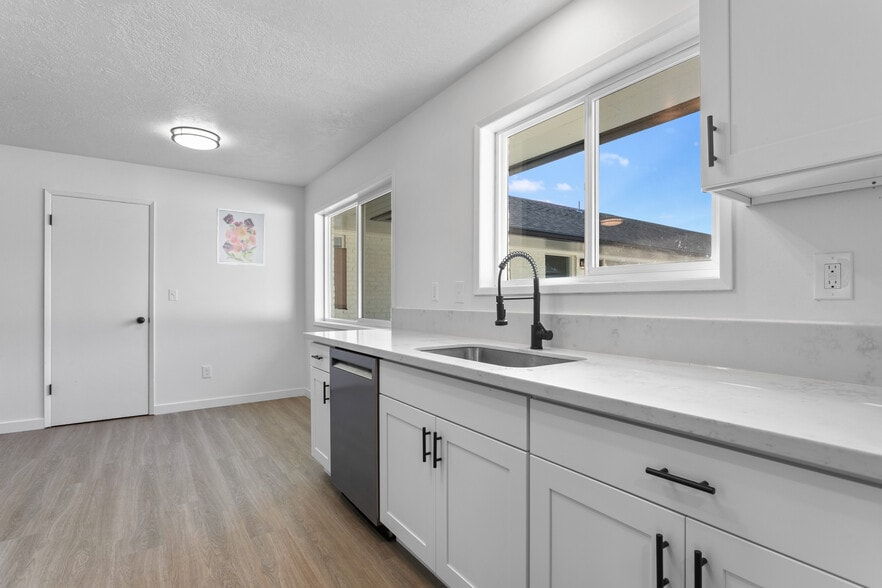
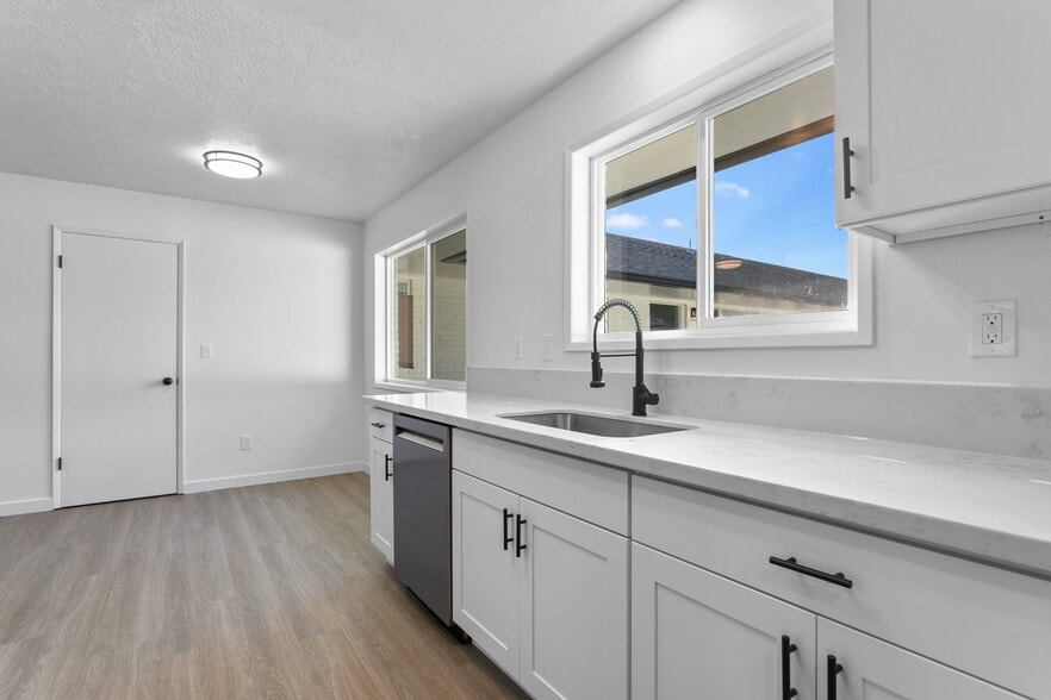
- wall art [216,207,266,267]
